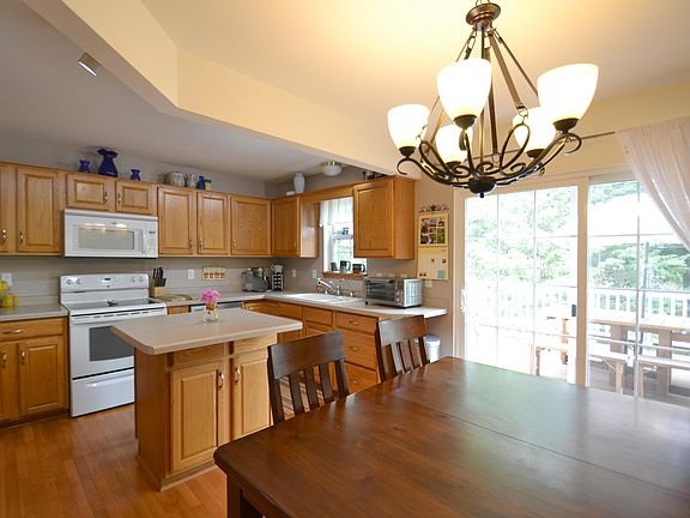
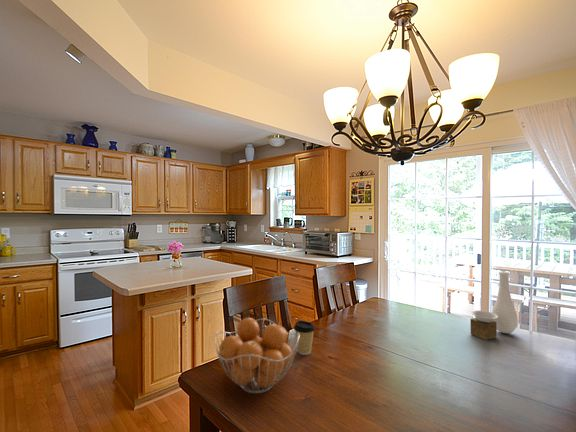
+ vase [469,270,519,341]
+ fruit basket [214,317,299,395]
+ coffee cup [293,319,316,356]
